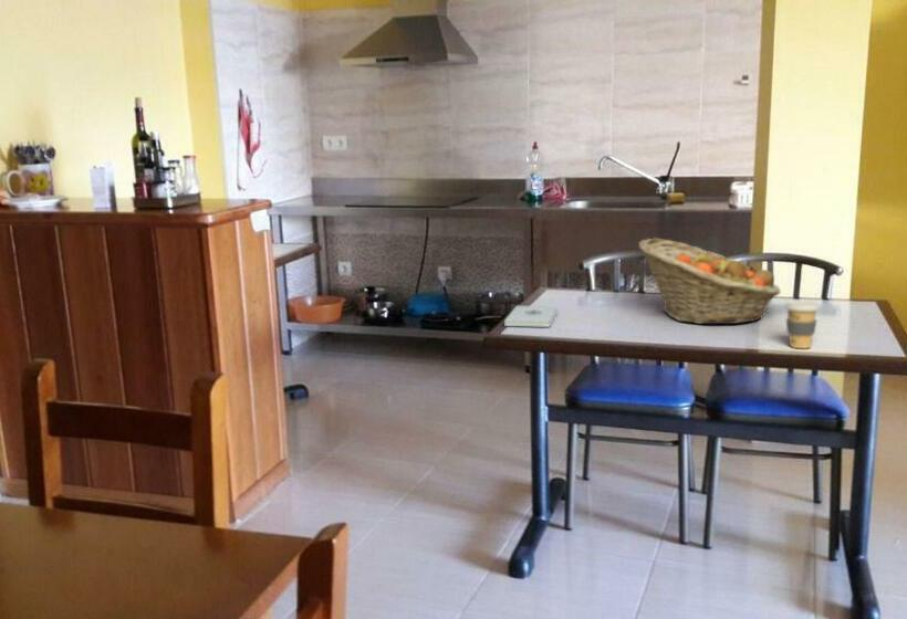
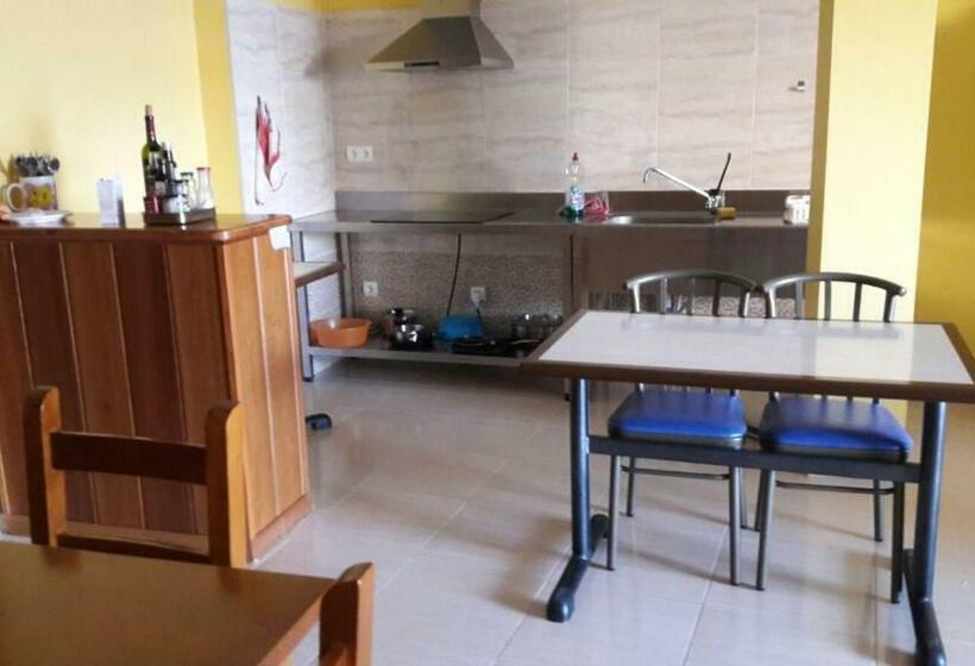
- fruit basket [637,237,782,325]
- coffee cup [783,300,822,349]
- notepad [504,305,559,328]
